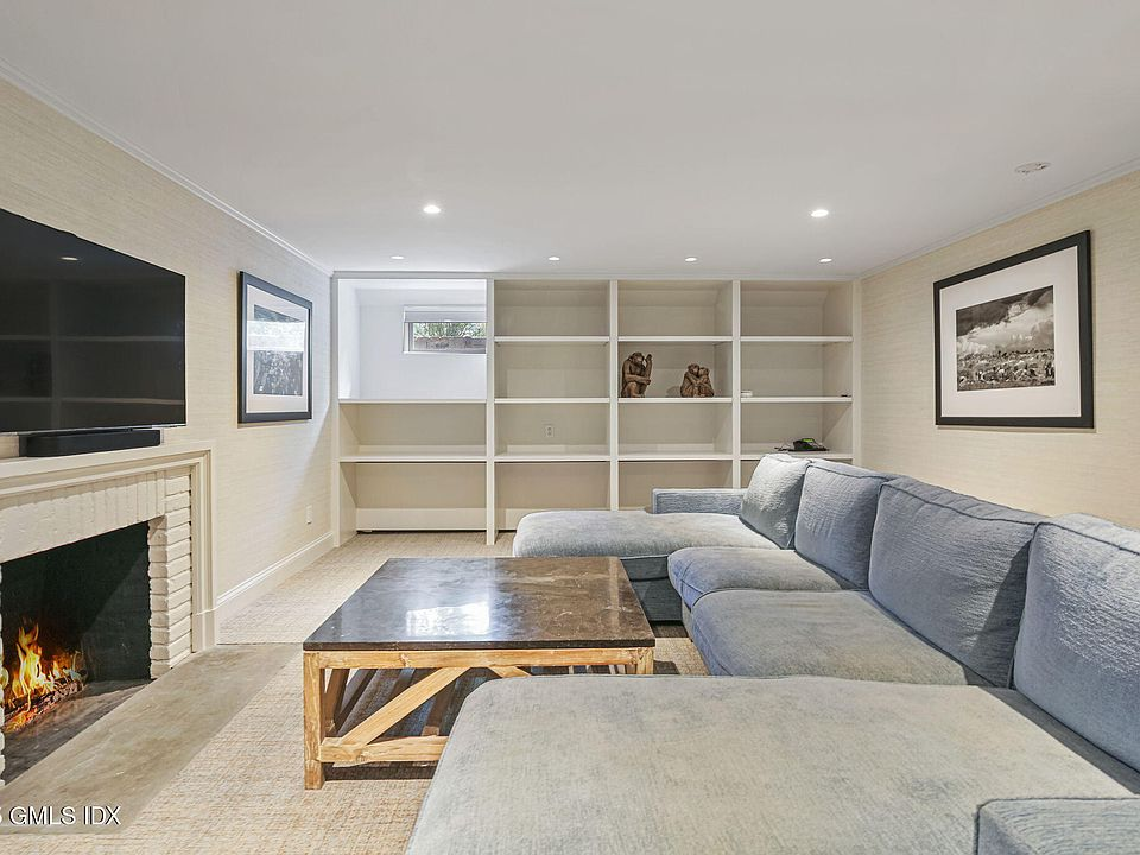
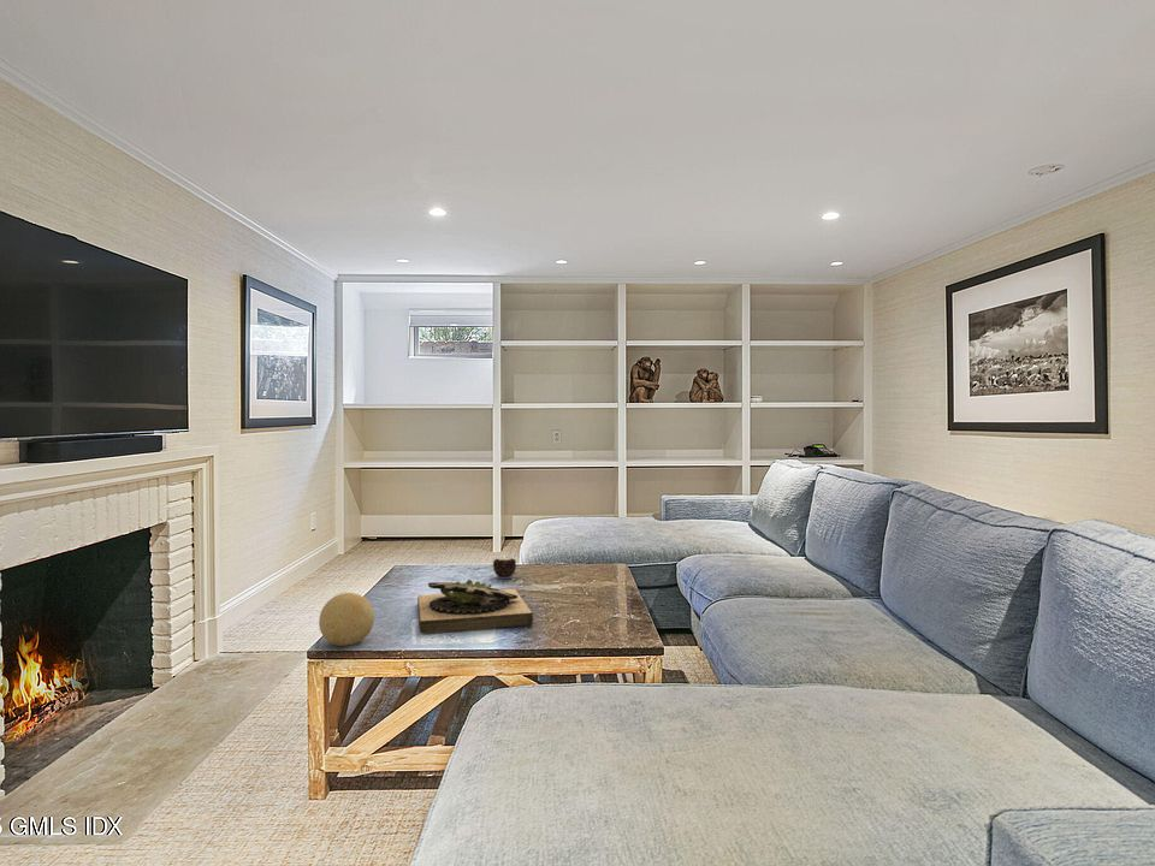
+ succulent planter [416,579,534,634]
+ candle [492,554,517,580]
+ decorative ball [318,592,375,647]
